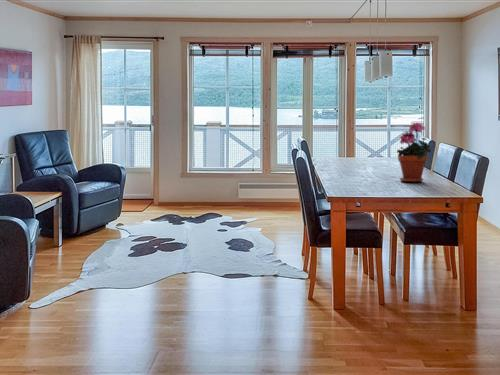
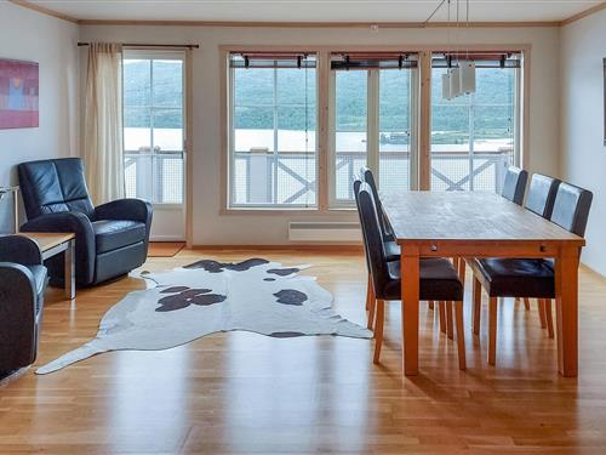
- potted plant [396,122,432,183]
